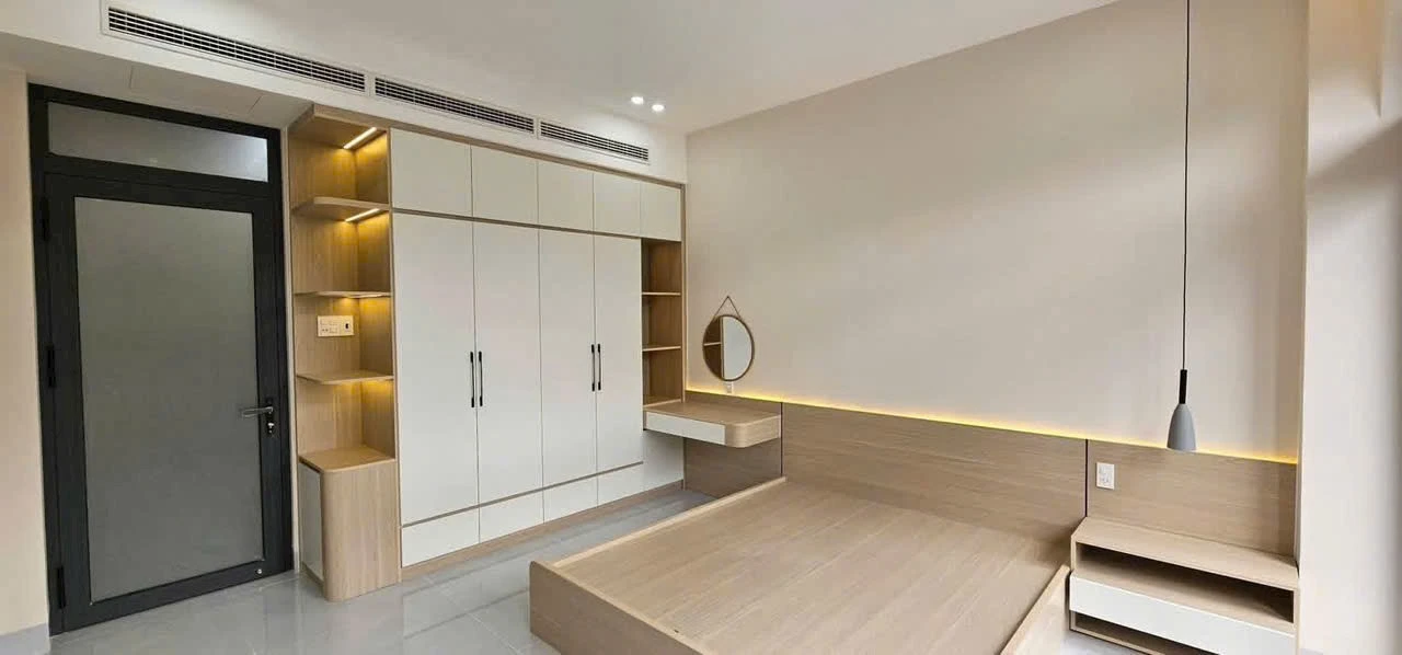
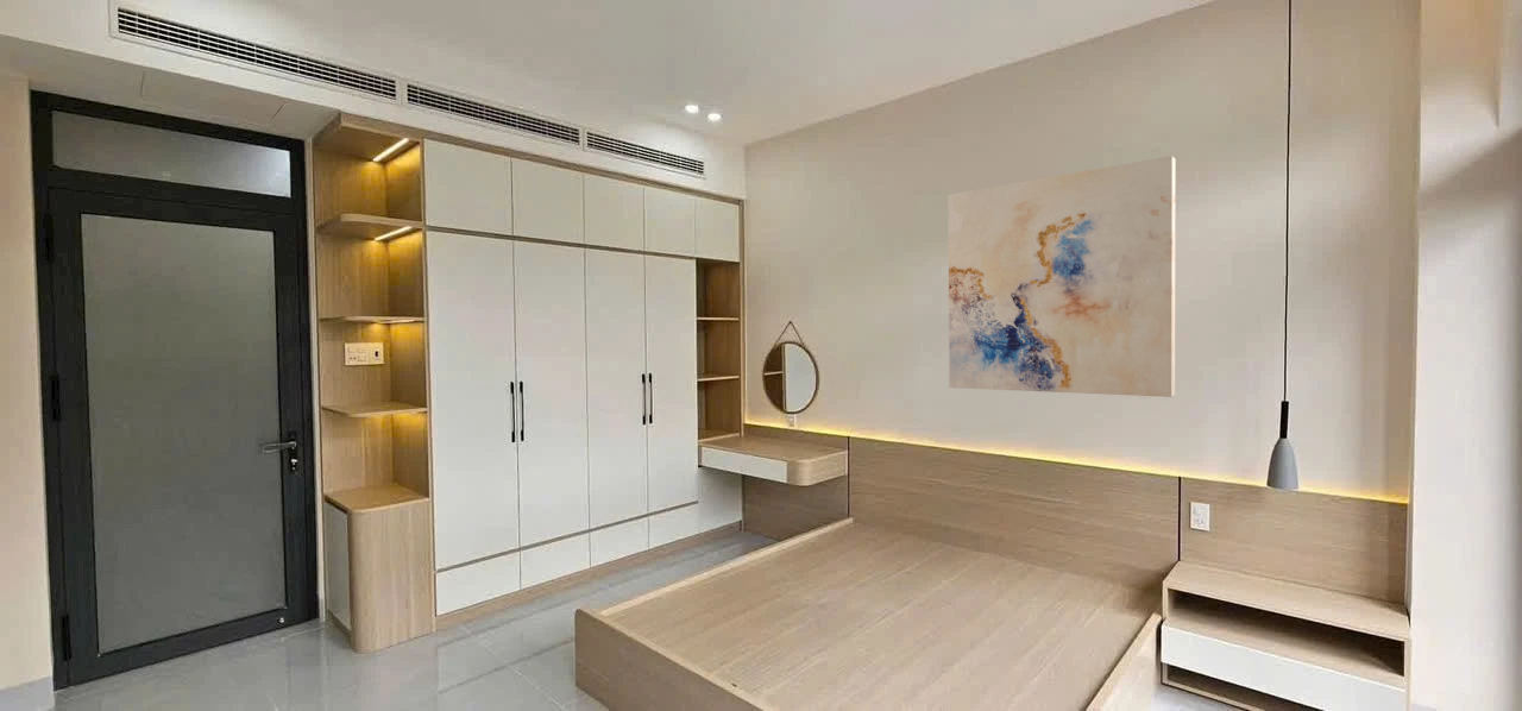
+ wall art [948,155,1177,398]
